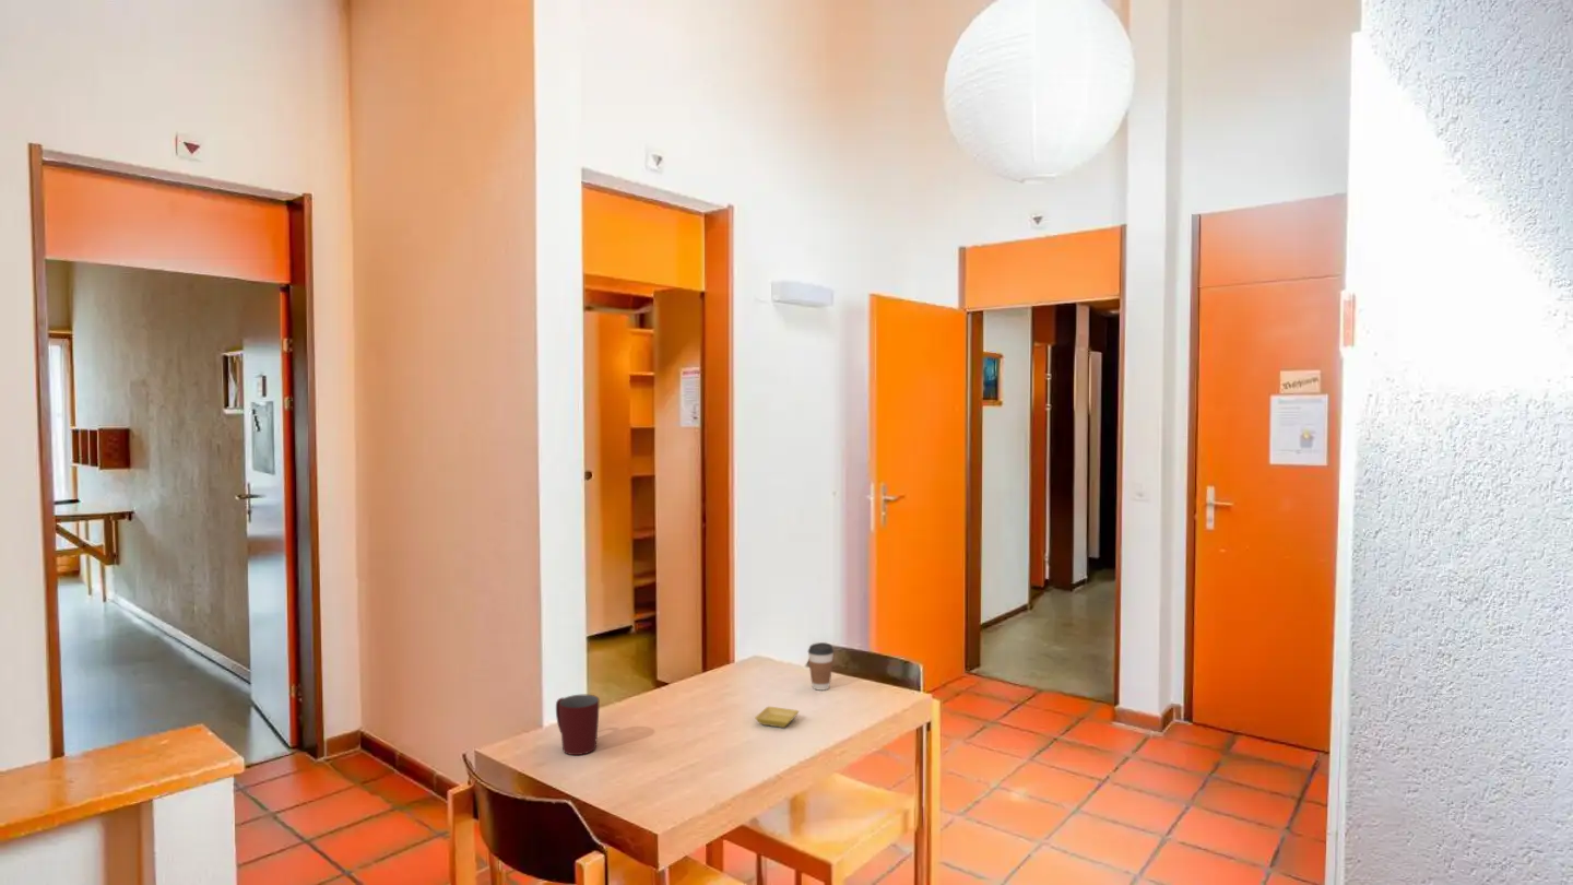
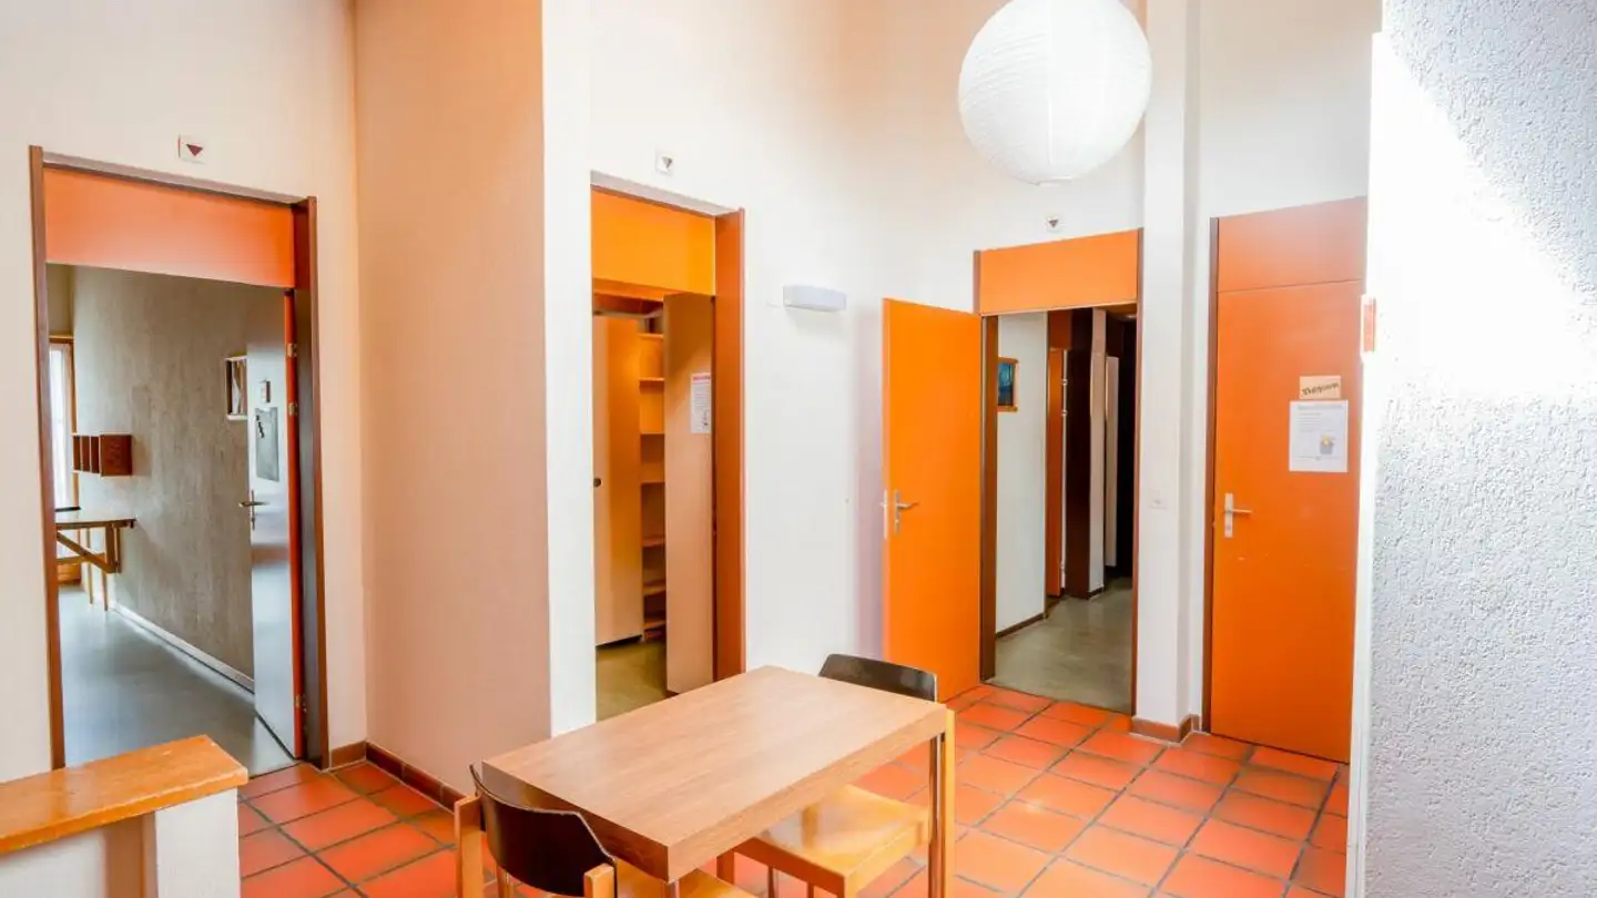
- mug [555,694,600,756]
- coffee cup [807,641,835,692]
- saucer [754,706,800,729]
